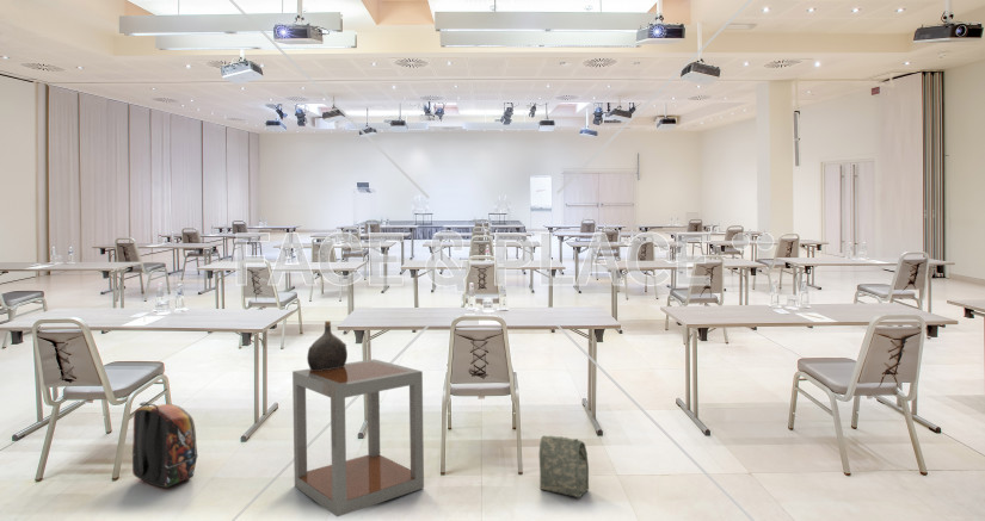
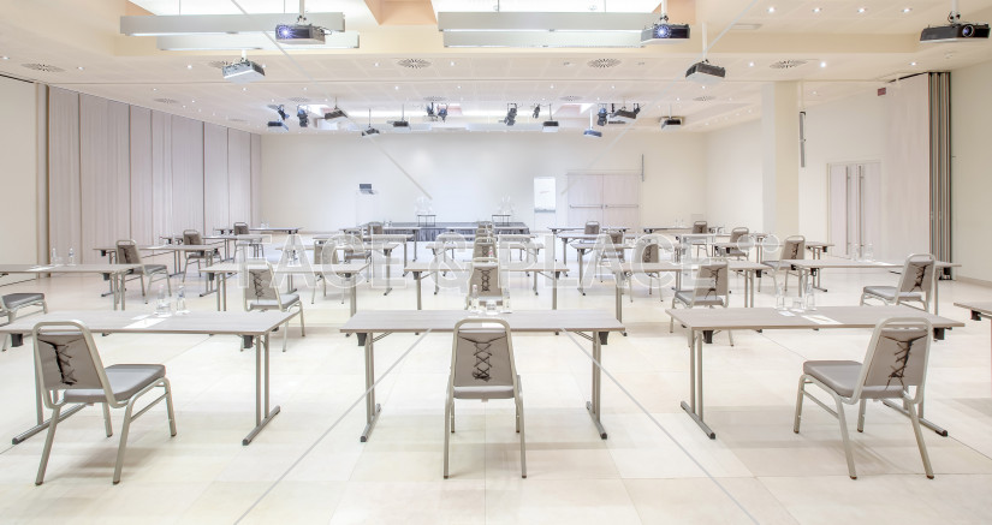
- bag [538,434,590,500]
- backpack [130,401,199,489]
- water jug [306,320,349,371]
- side table [291,358,425,519]
